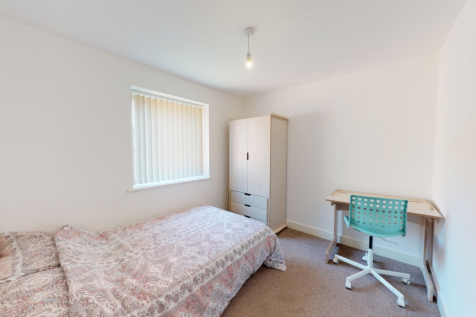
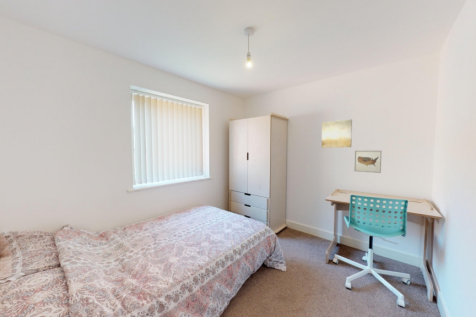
+ wall art [321,118,353,149]
+ wall art [354,150,382,174]
